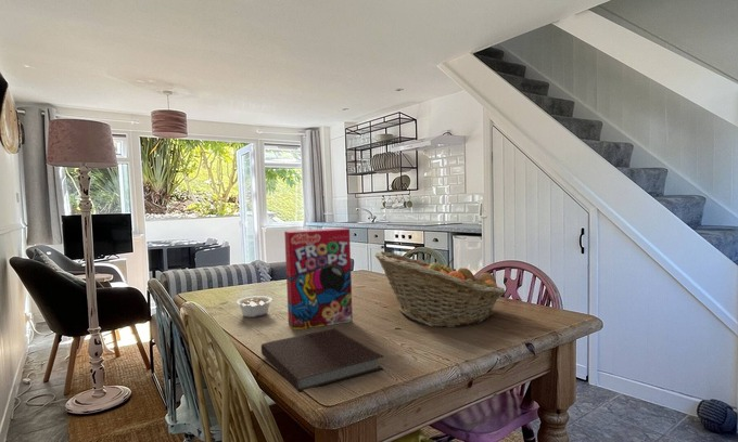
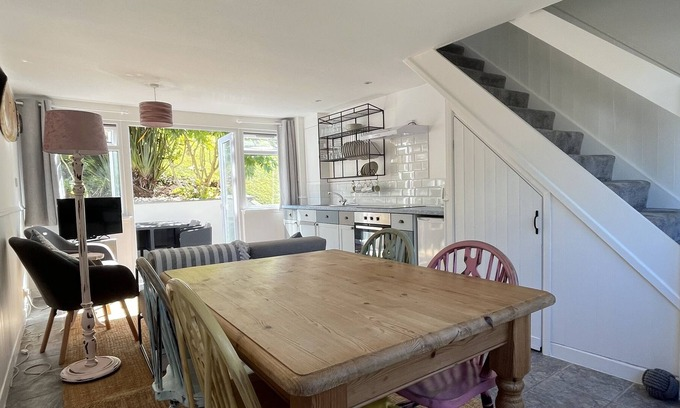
- notebook [260,327,385,393]
- cereal box [283,227,354,332]
- fruit basket [373,250,507,328]
- legume [236,295,273,318]
